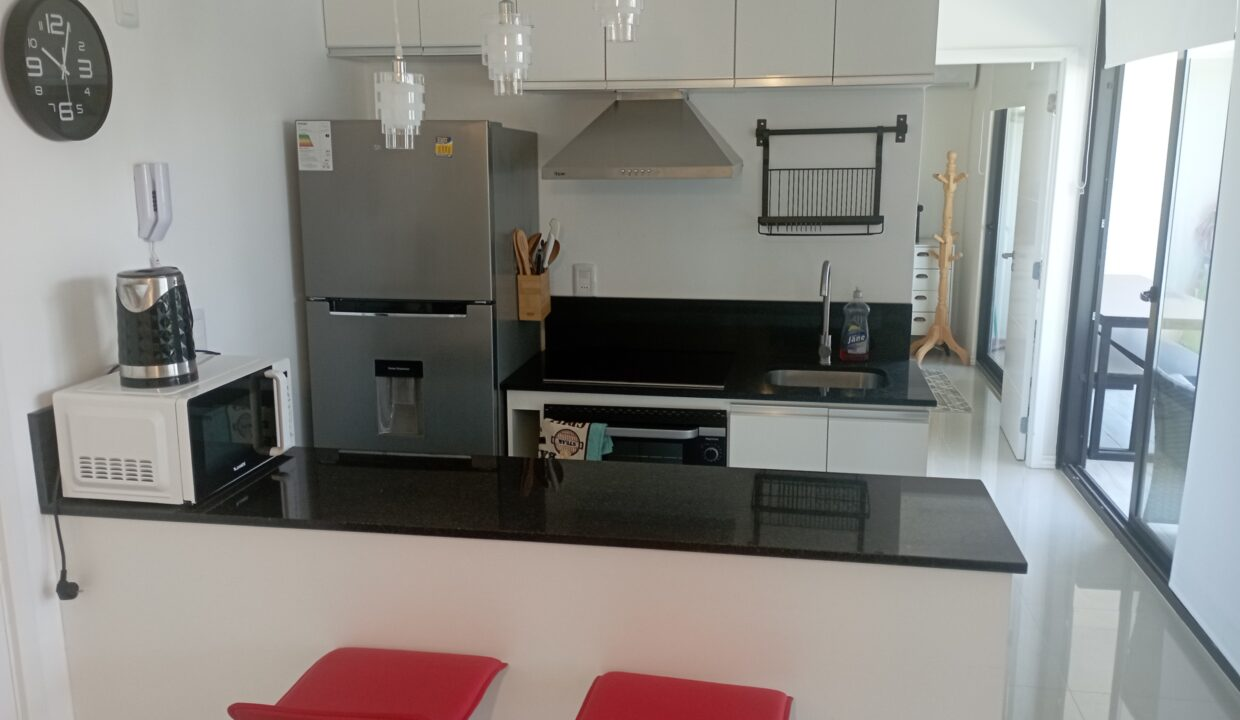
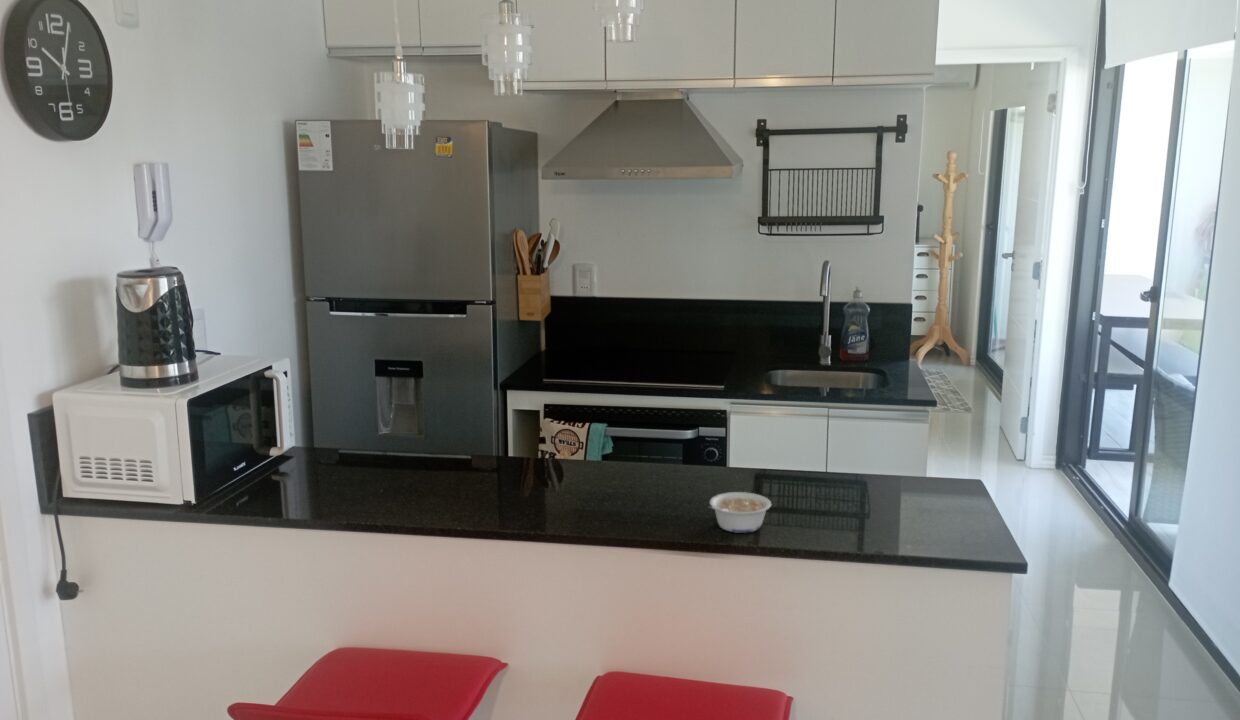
+ legume [709,491,772,534]
